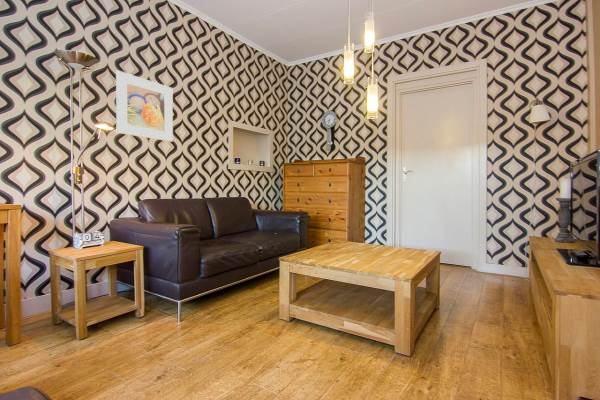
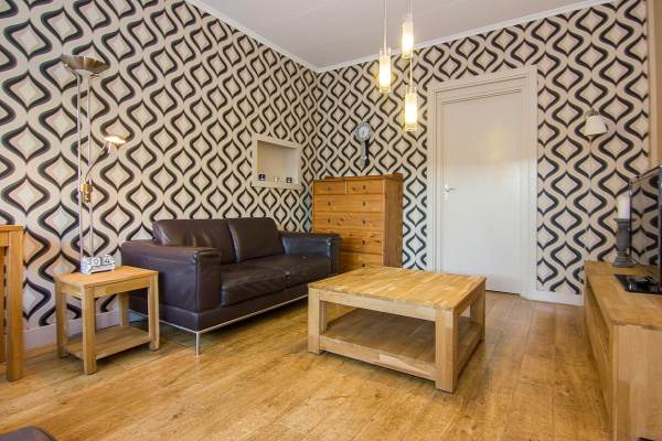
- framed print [115,69,174,143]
